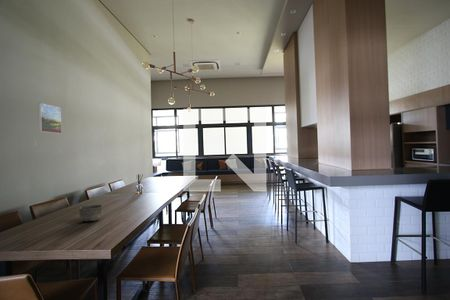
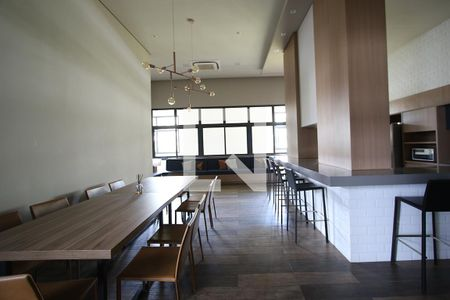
- bowl [78,204,104,222]
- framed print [37,102,62,135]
